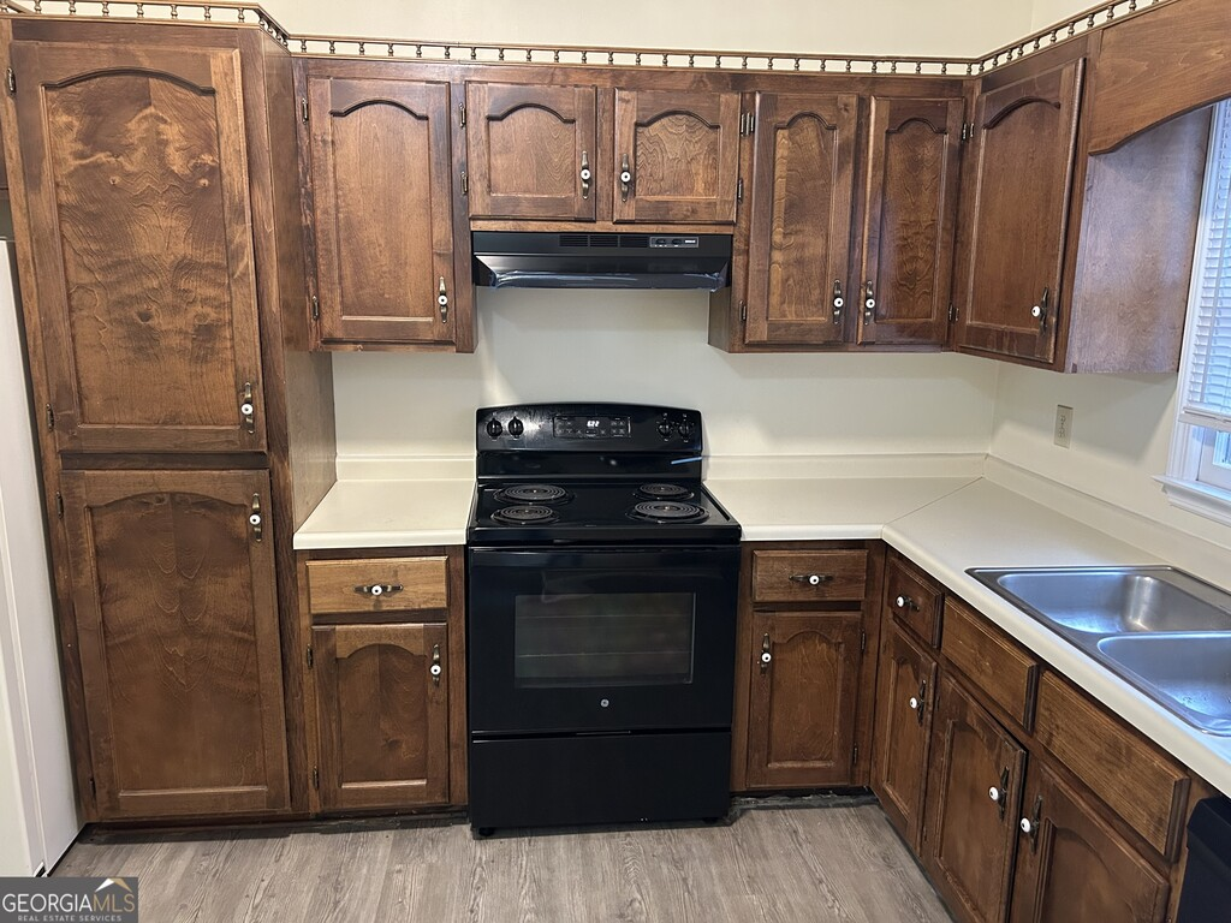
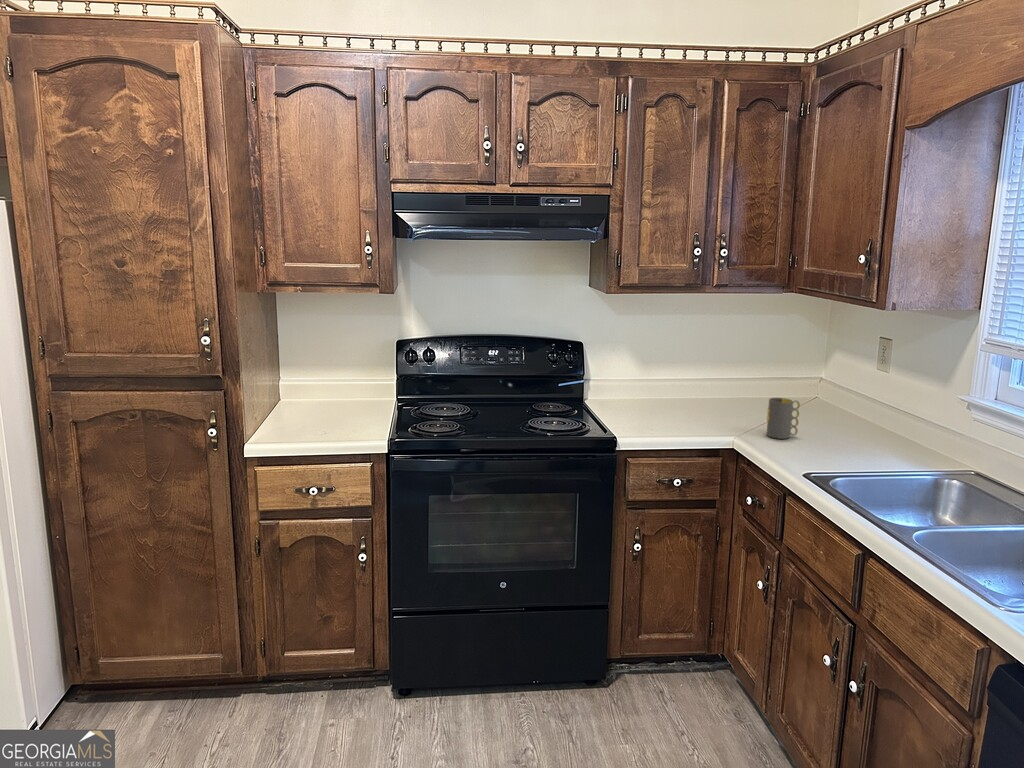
+ mug [766,397,801,440]
